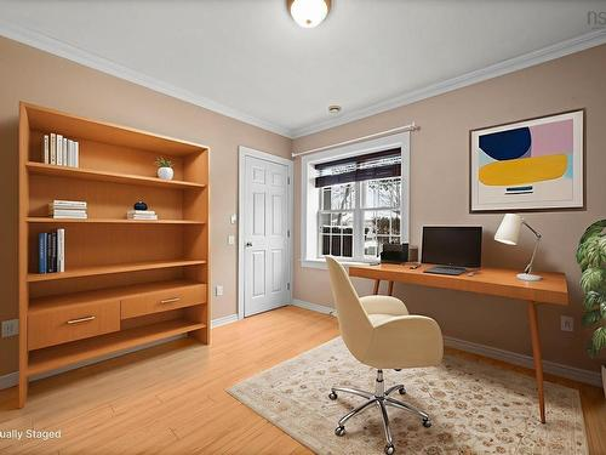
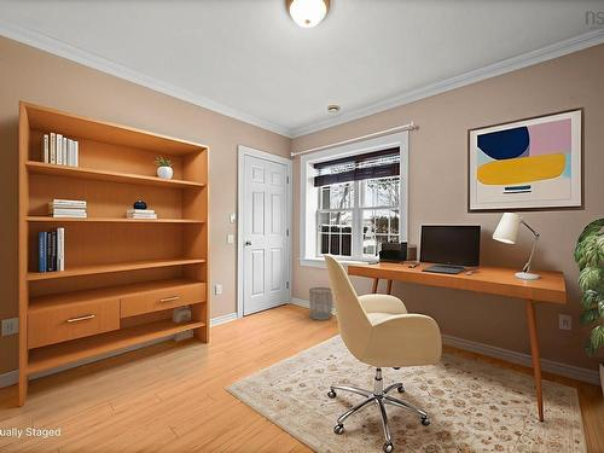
+ waste bin [308,286,333,321]
+ cardboard box [172,306,194,343]
